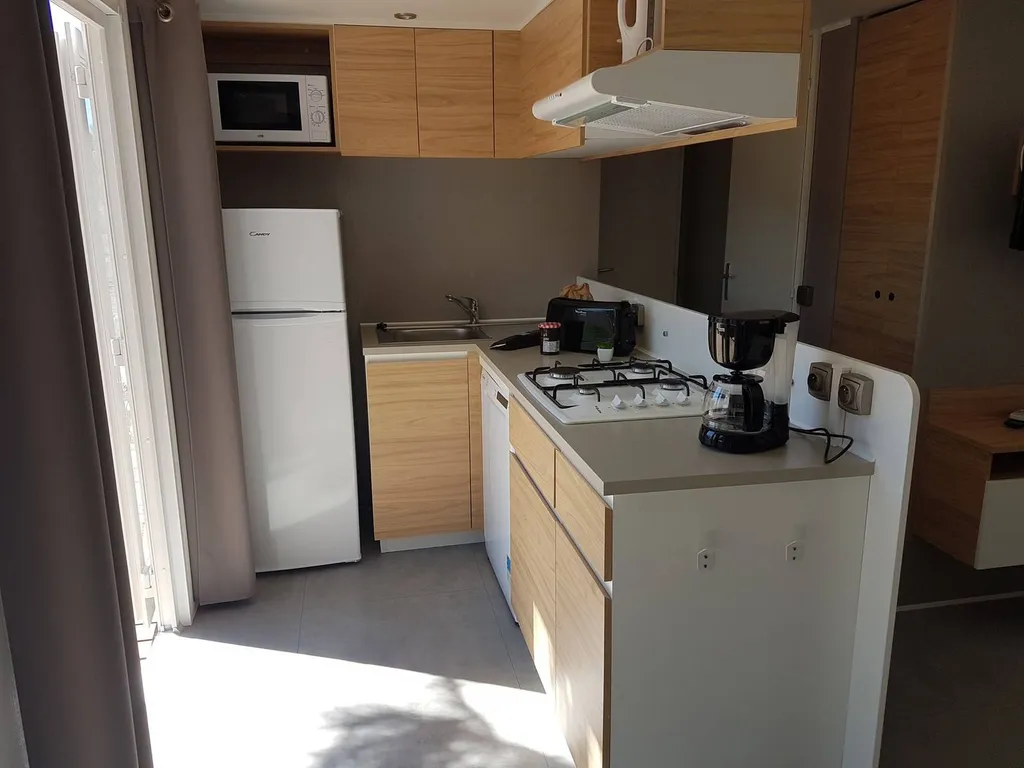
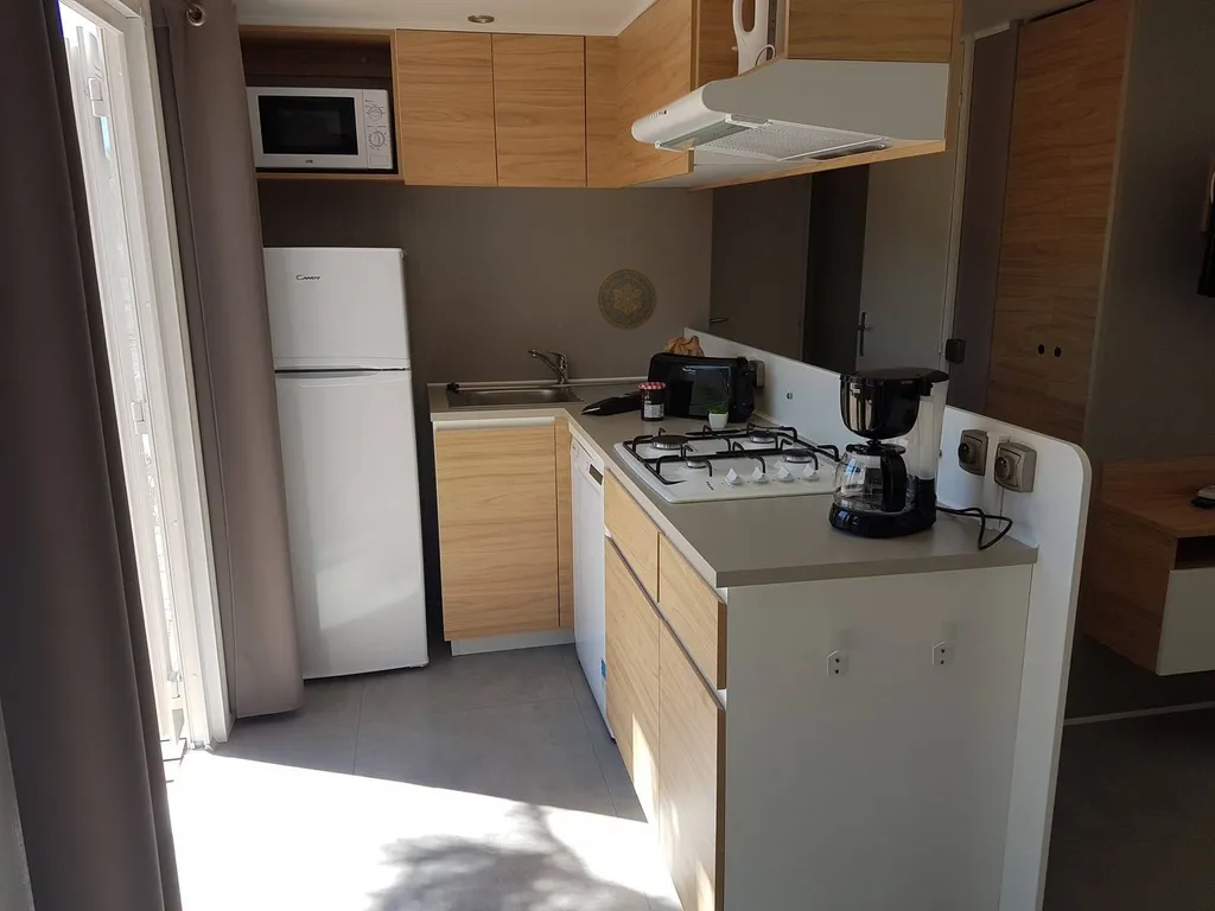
+ decorative plate [596,267,659,331]
